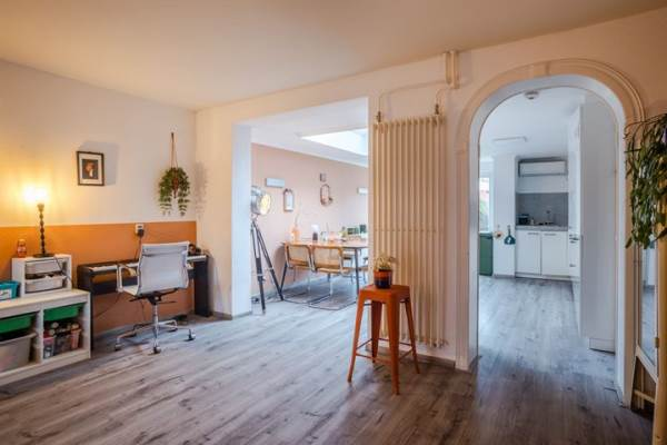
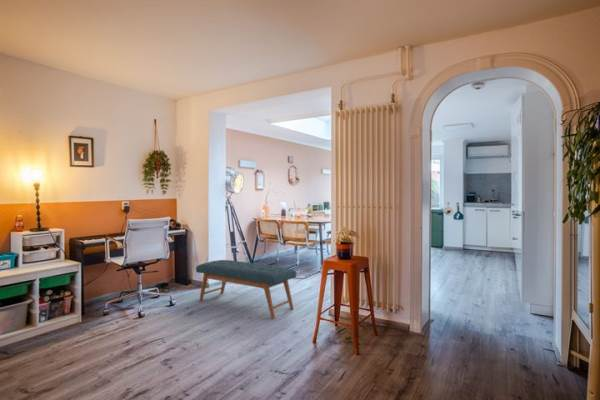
+ bench [195,259,297,319]
